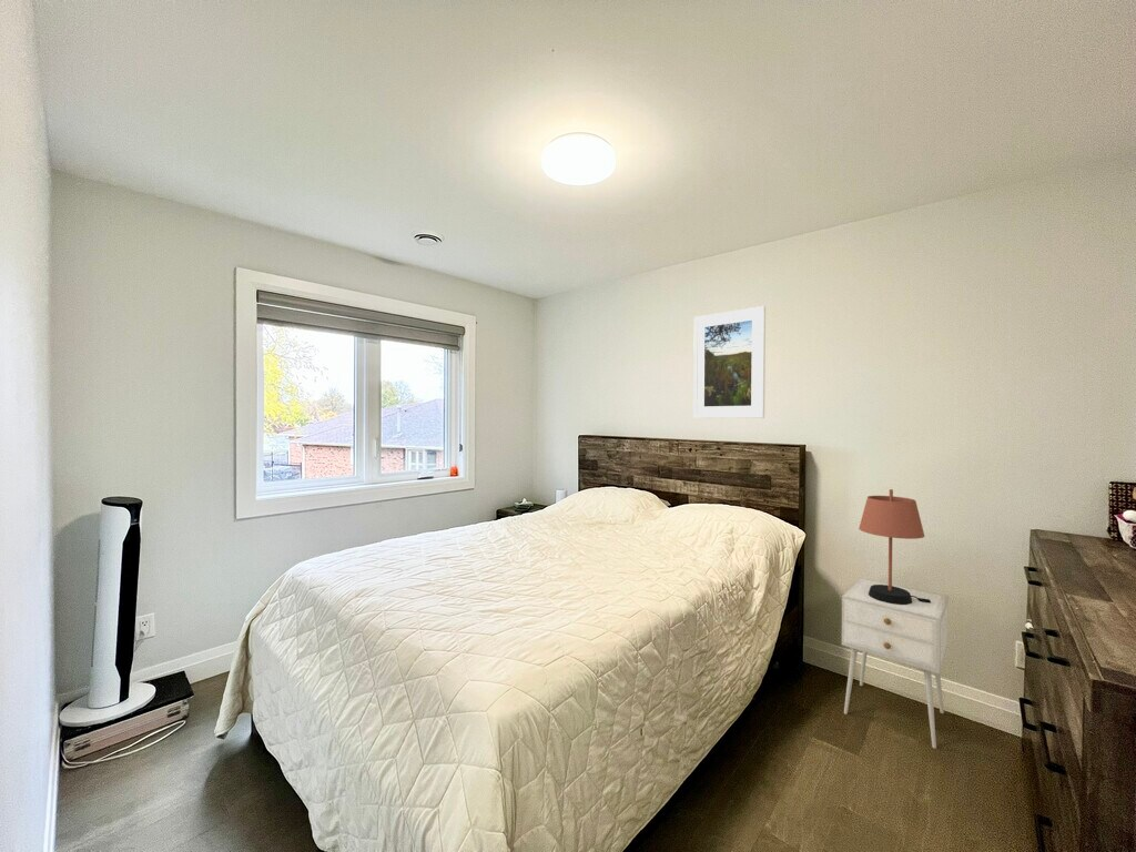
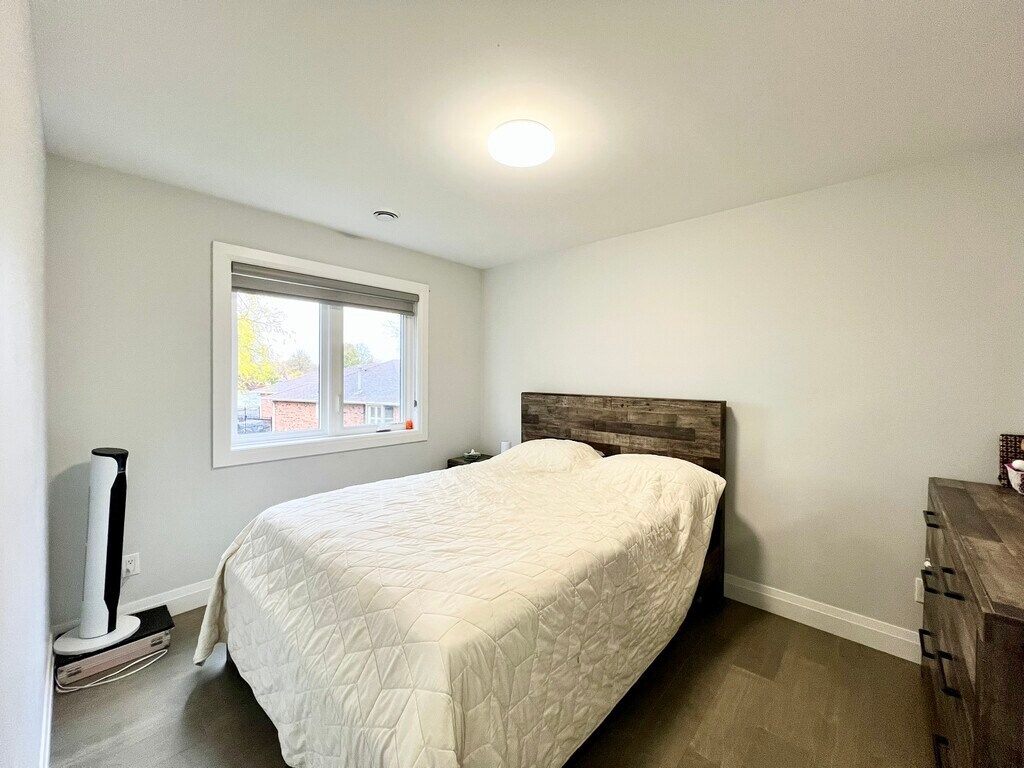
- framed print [692,305,767,419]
- table lamp [858,488,931,605]
- nightstand [841,577,950,750]
